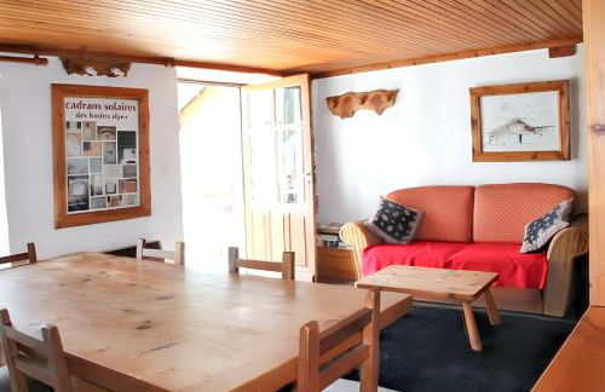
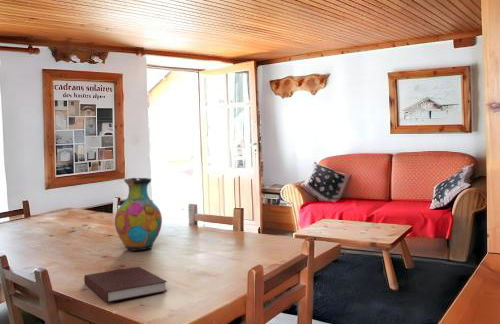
+ notebook [83,266,168,303]
+ vase [114,177,163,252]
